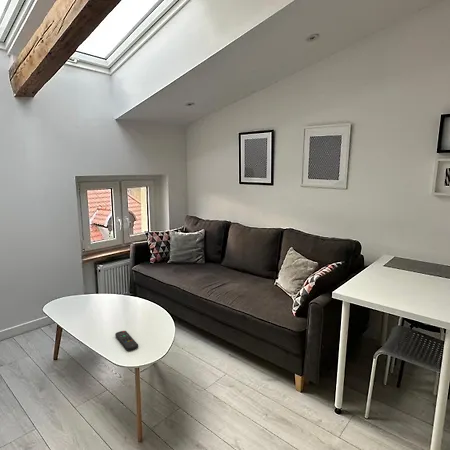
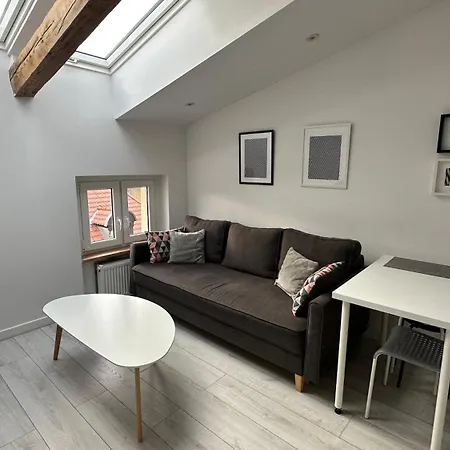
- remote control [114,330,139,351]
